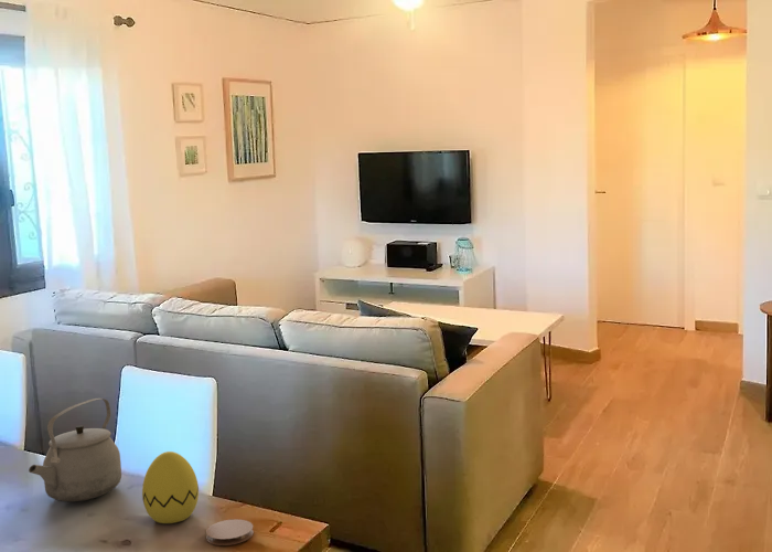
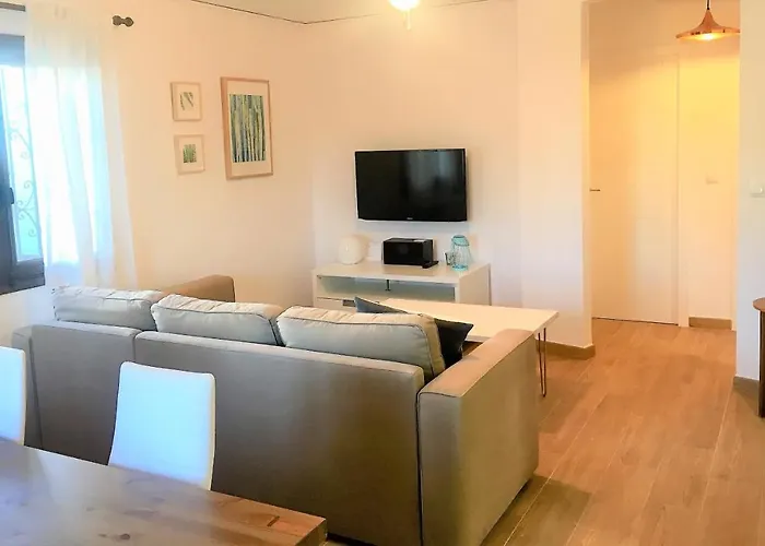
- tea kettle [28,397,122,502]
- coaster [205,518,255,546]
- decorative egg [141,450,200,524]
